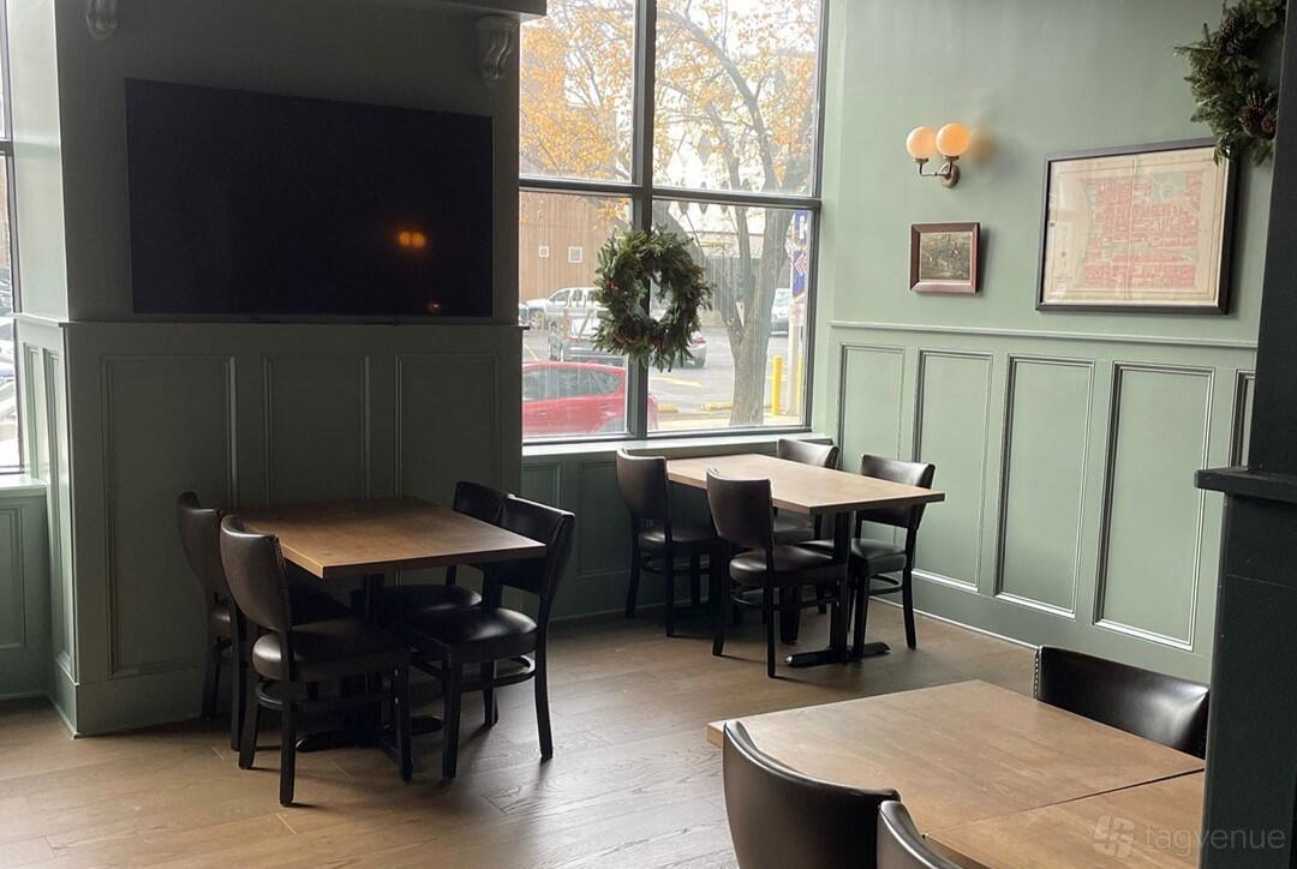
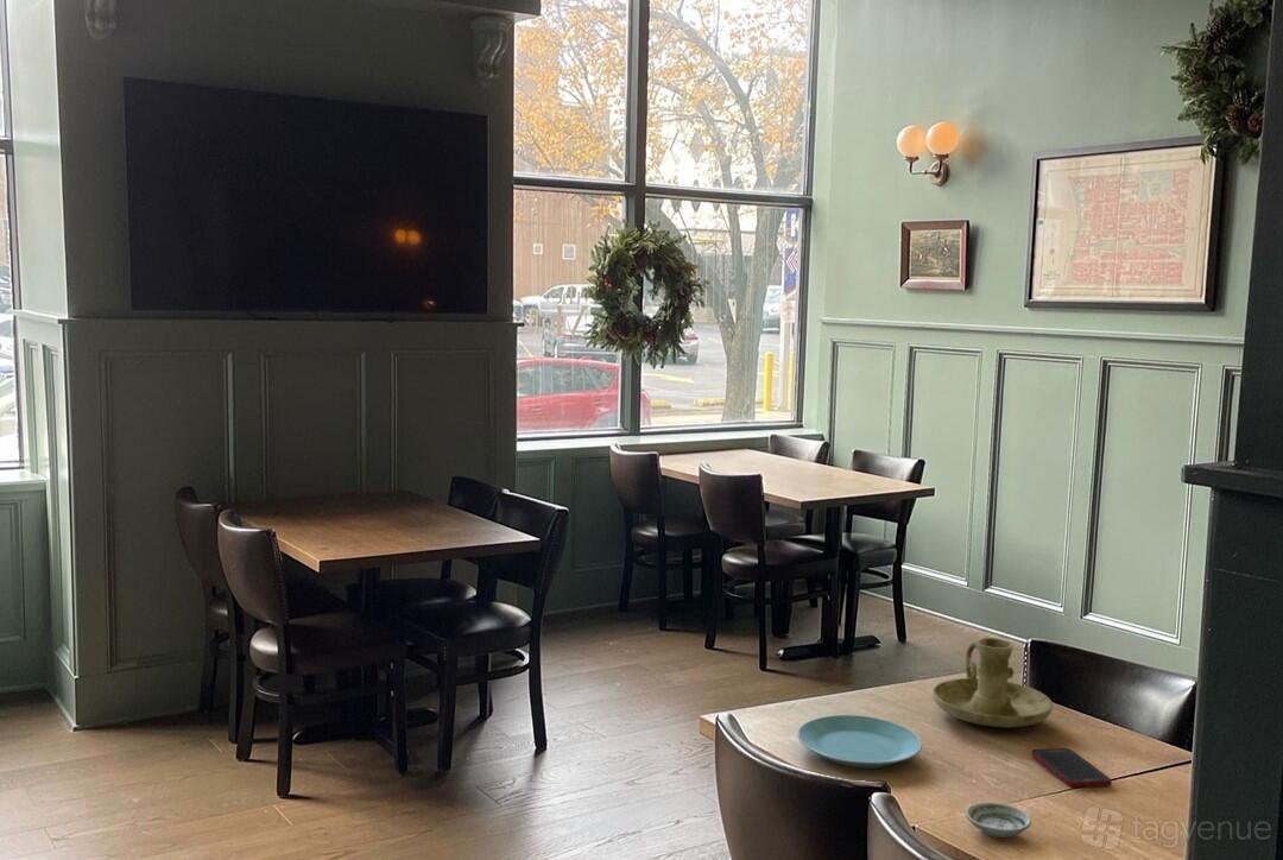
+ saucer [965,802,1032,839]
+ plate [796,714,923,769]
+ cell phone [1030,747,1112,789]
+ candle holder [931,637,1054,728]
